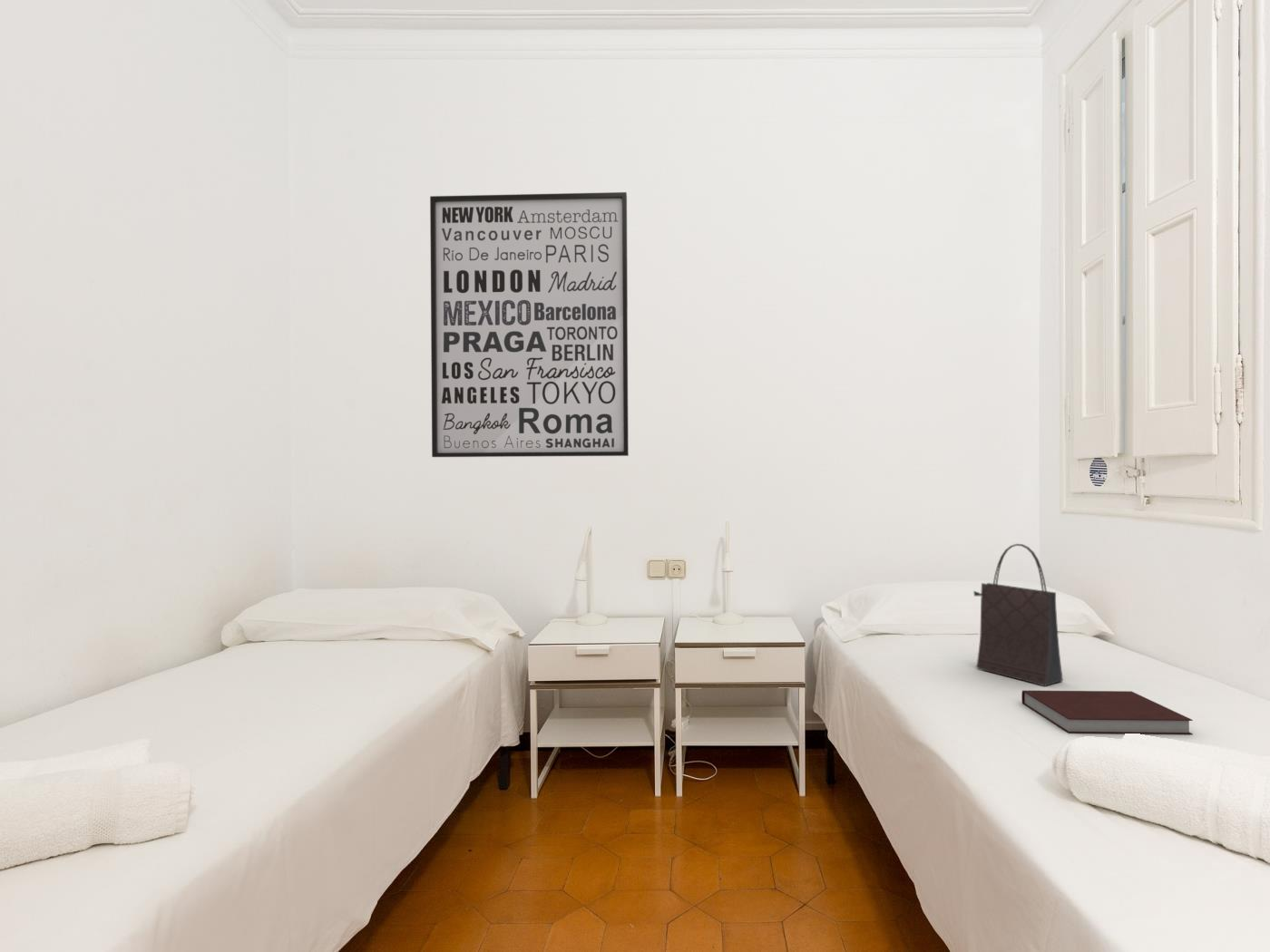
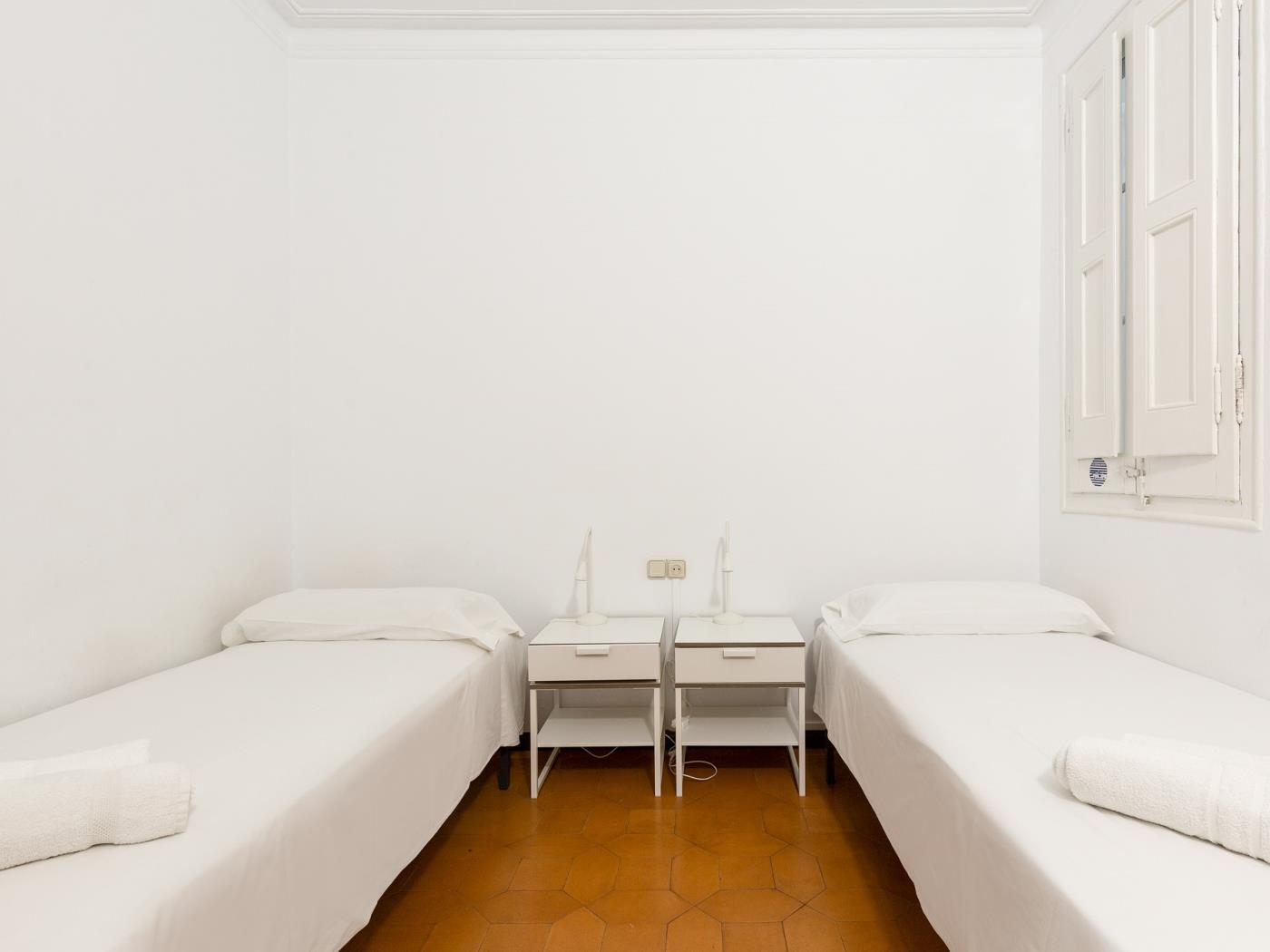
- handbag [972,543,1064,687]
- wall art [429,191,630,458]
- notebook [1021,690,1194,735]
